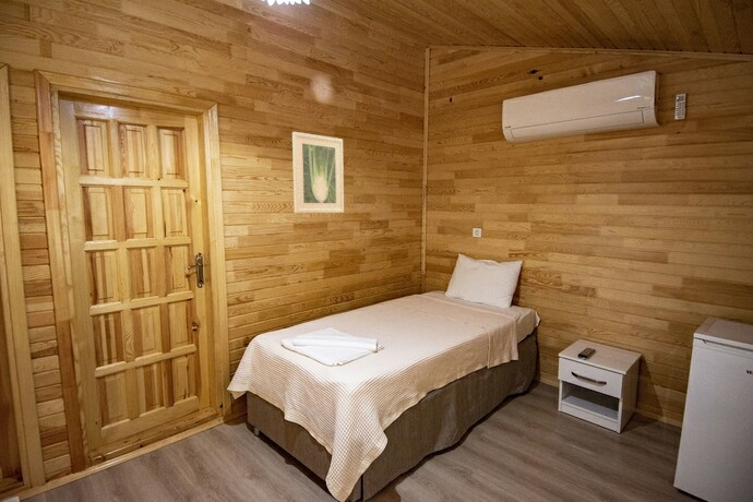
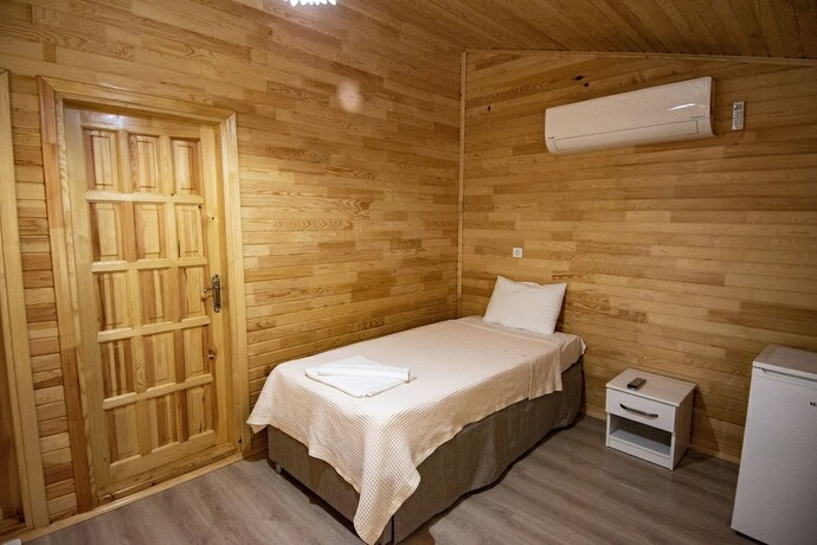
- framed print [291,131,345,214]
